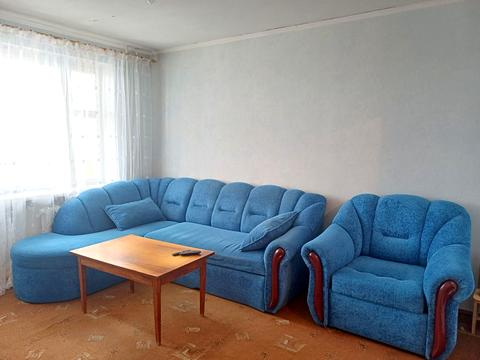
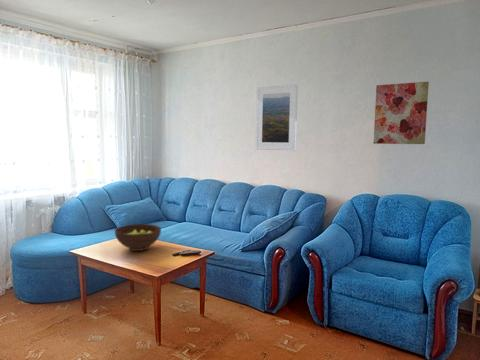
+ fruit bowl [114,223,162,252]
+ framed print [255,83,299,151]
+ wall art [372,81,430,145]
